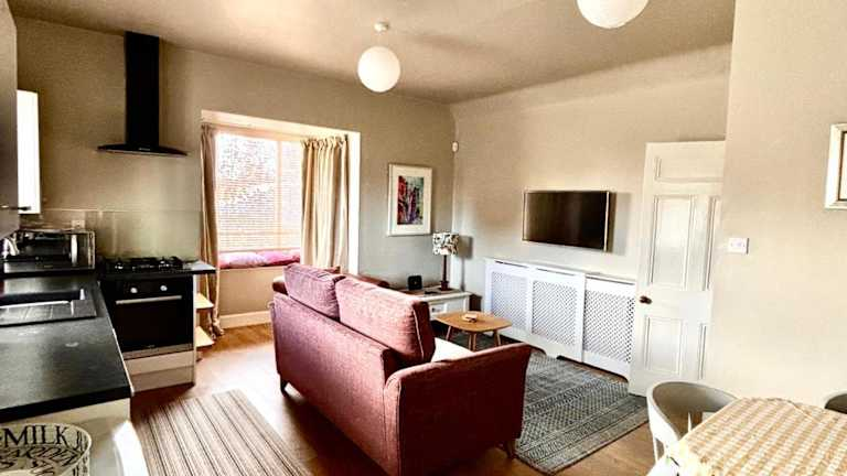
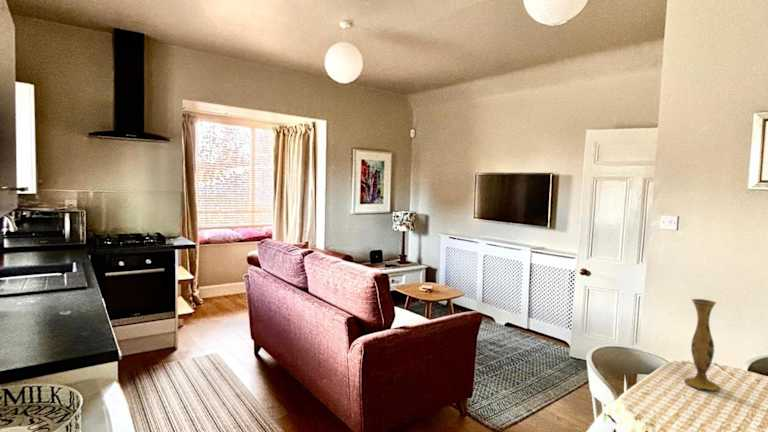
+ vase [683,298,722,392]
